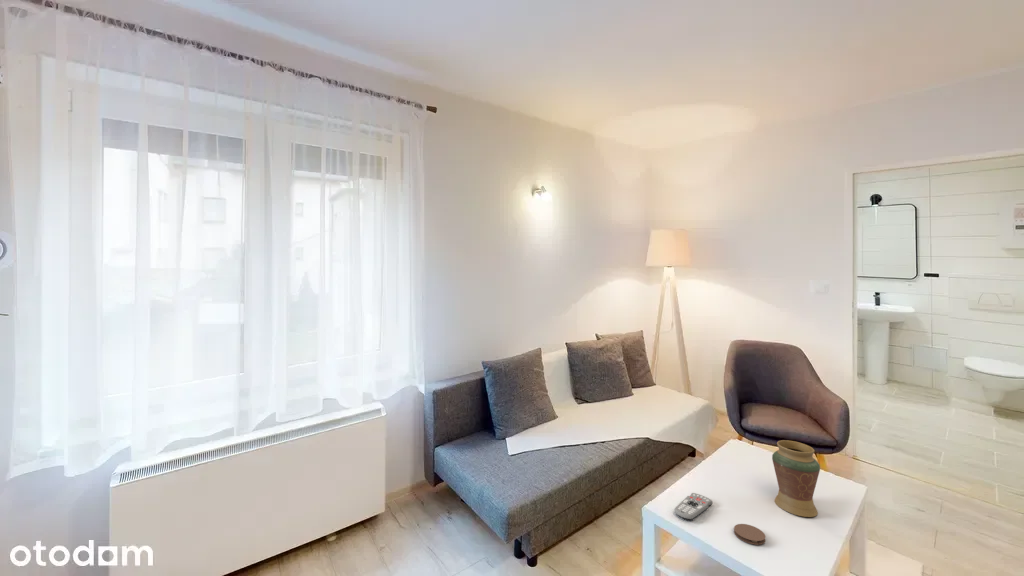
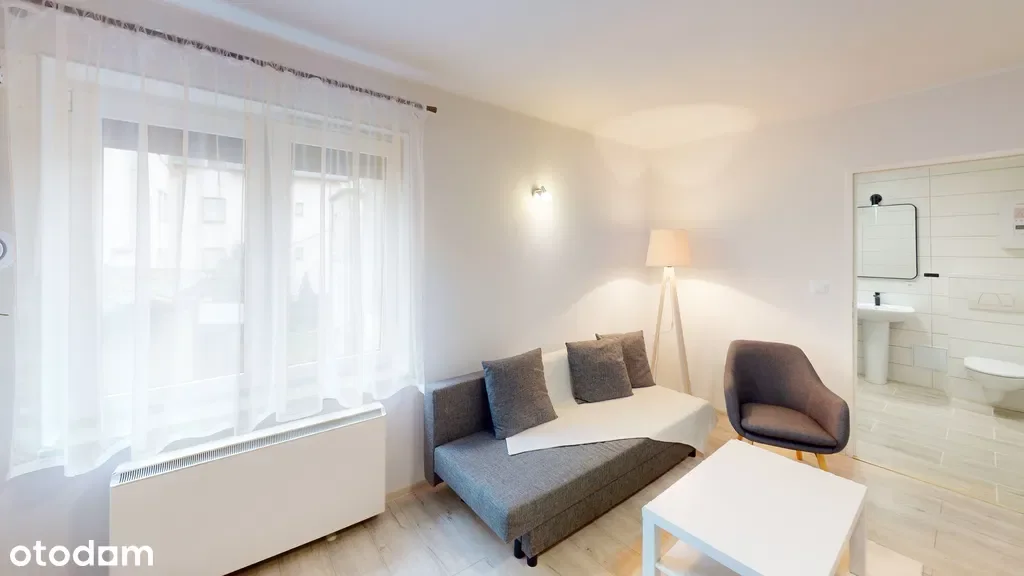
- decorative vase [771,439,821,518]
- coaster [733,523,766,546]
- remote control [673,492,713,521]
